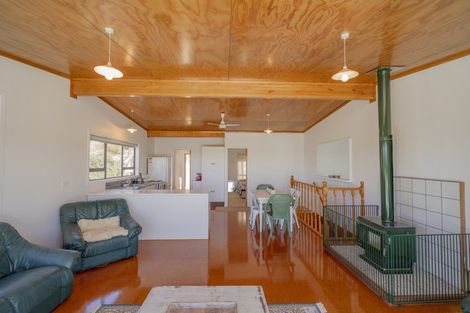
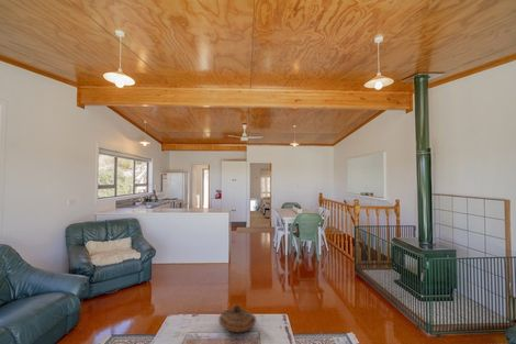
+ decorative bowl [217,303,257,334]
